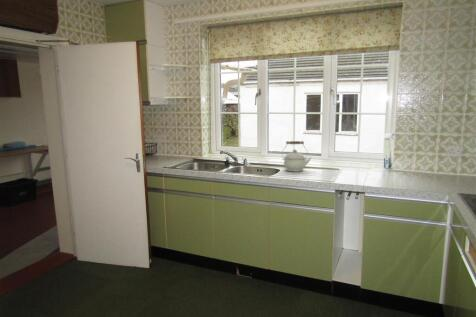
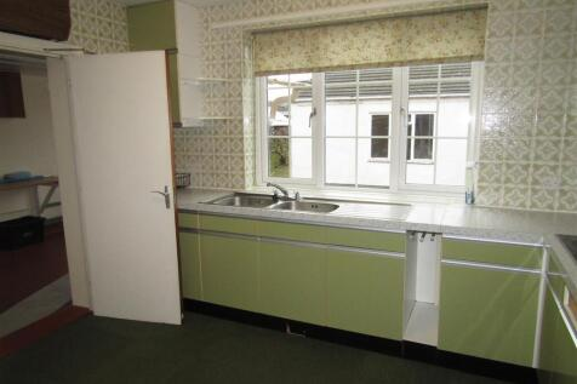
- kettle [281,140,312,173]
